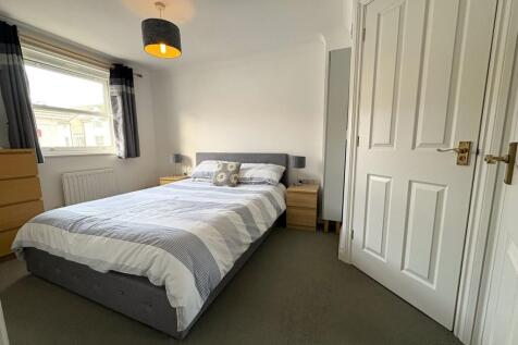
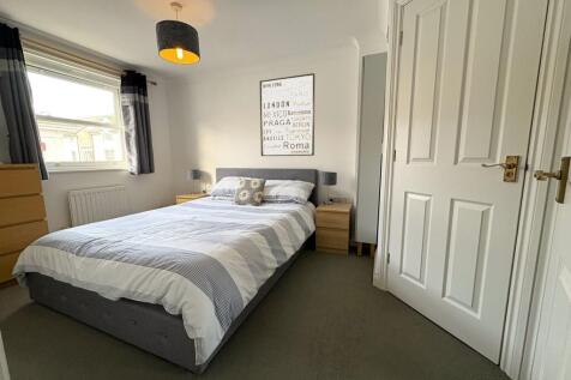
+ wall art [259,72,315,157]
